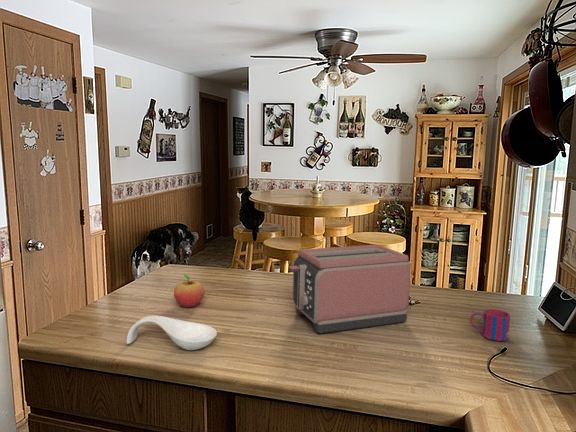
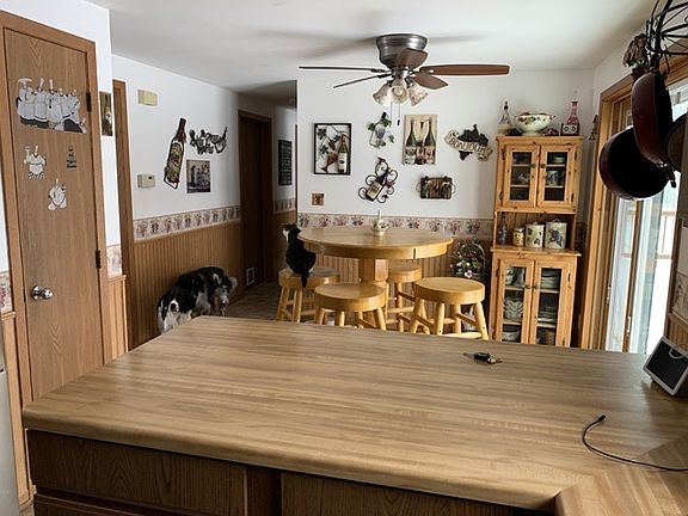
- fruit [173,272,205,308]
- mug [469,308,511,342]
- toaster [287,244,412,334]
- spoon rest [126,315,218,351]
